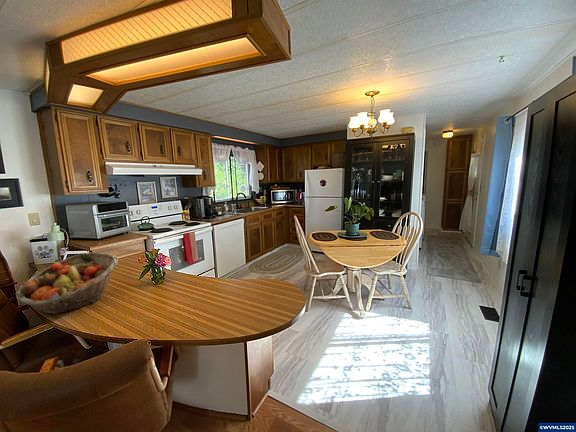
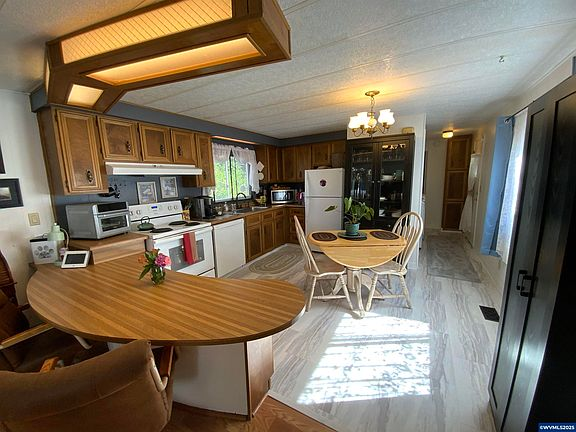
- fruit basket [15,252,119,315]
